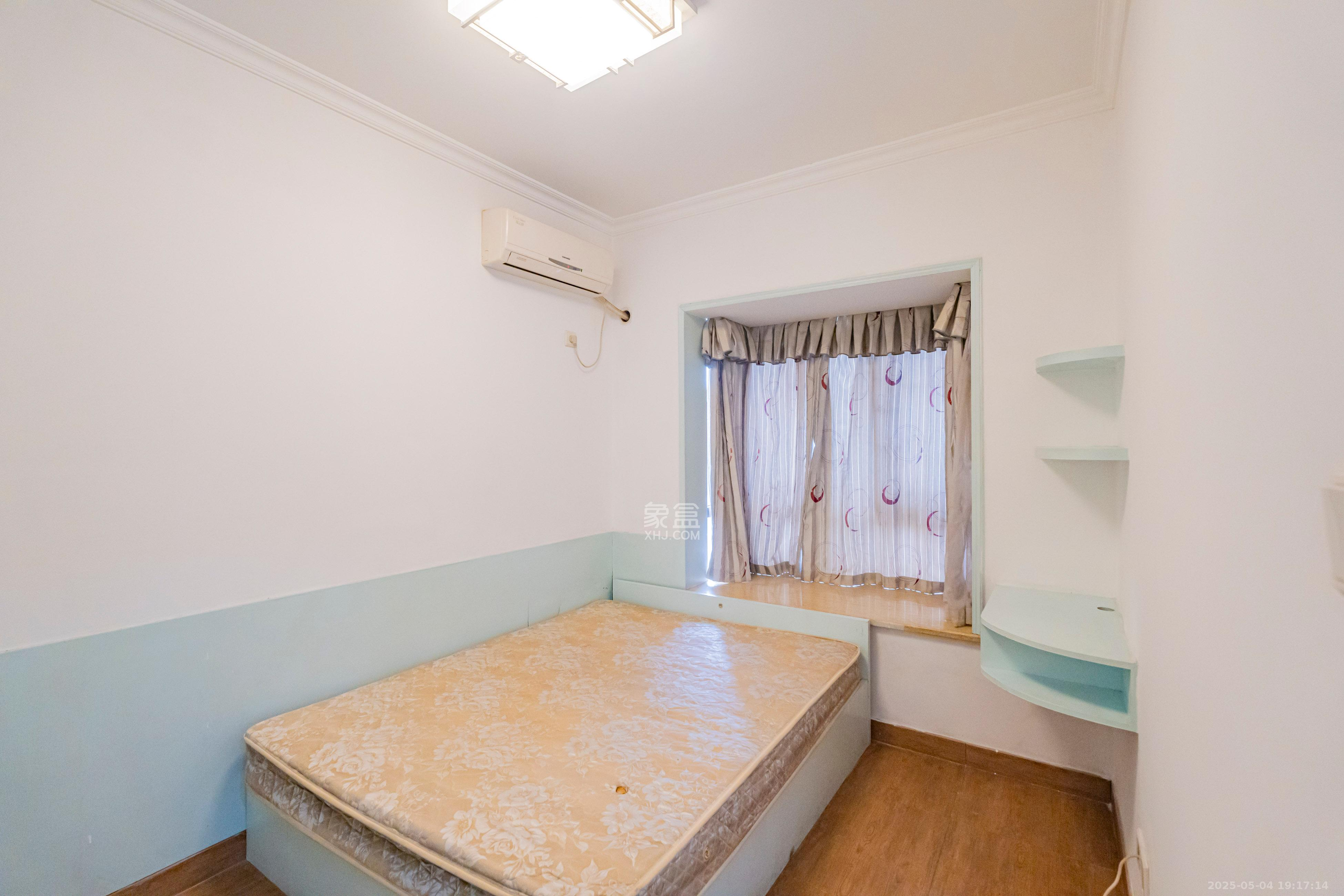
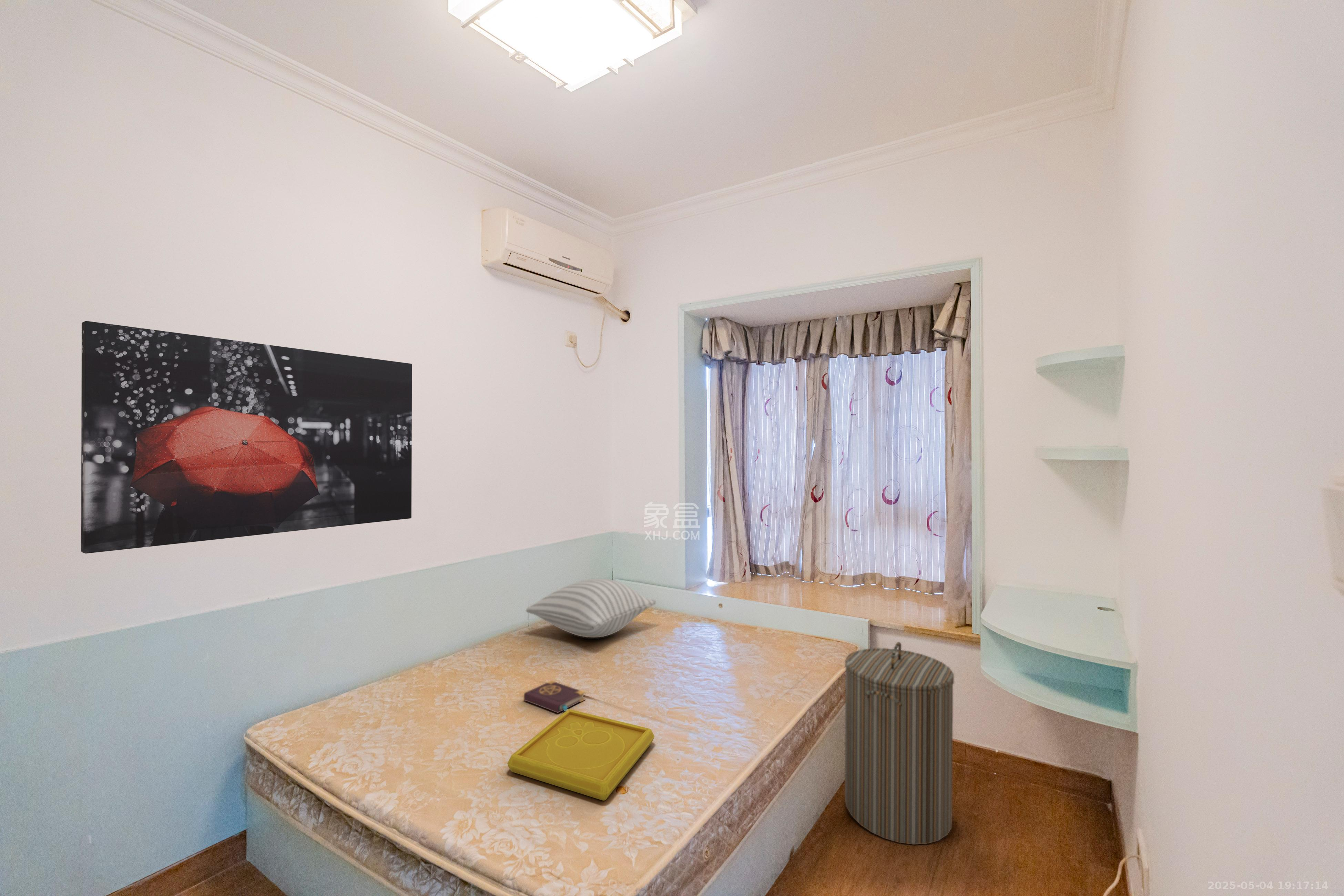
+ serving tray [507,709,655,801]
+ book [523,680,586,714]
+ wall art [81,320,413,554]
+ pillow [526,578,656,638]
+ laundry hamper [844,641,954,845]
